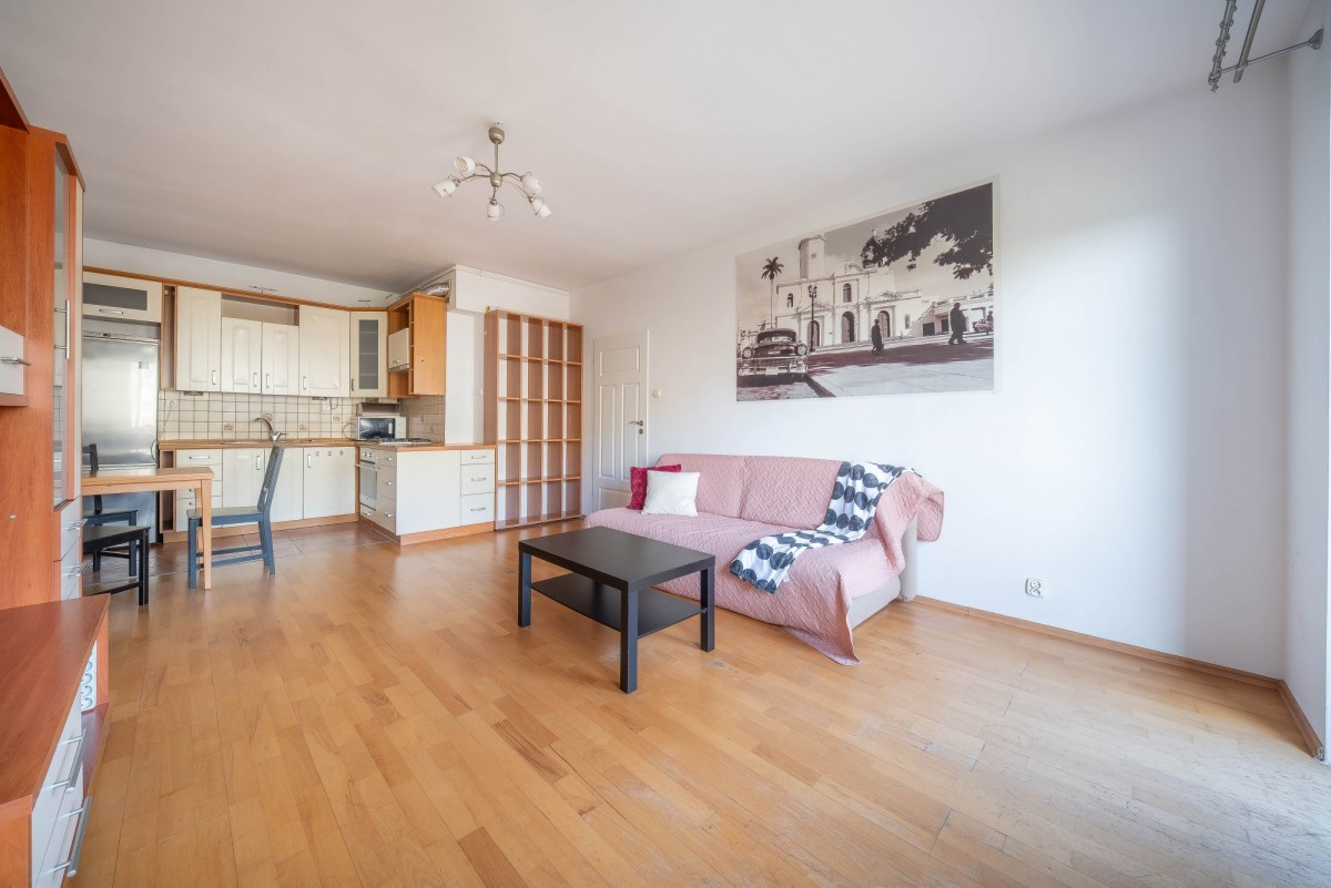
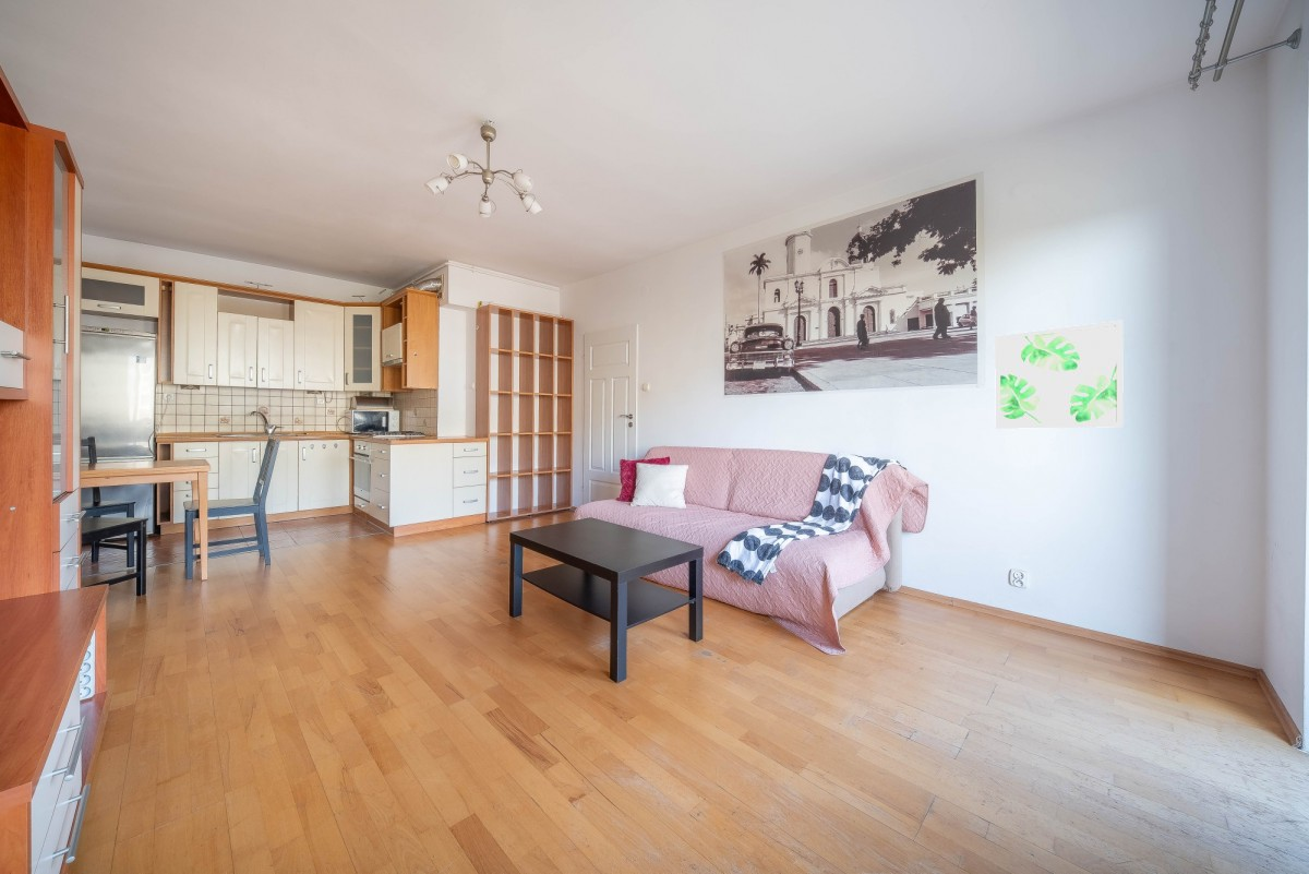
+ wall art [994,320,1125,430]
